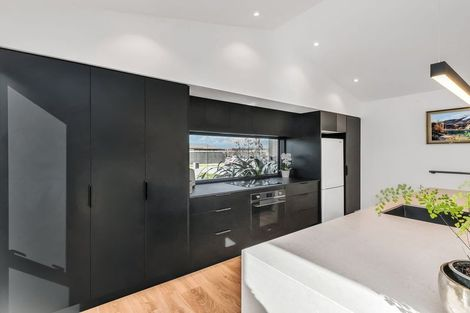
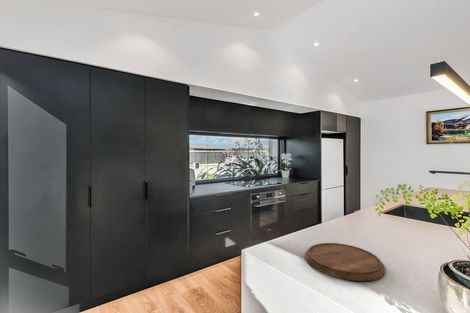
+ cutting board [304,242,386,282]
